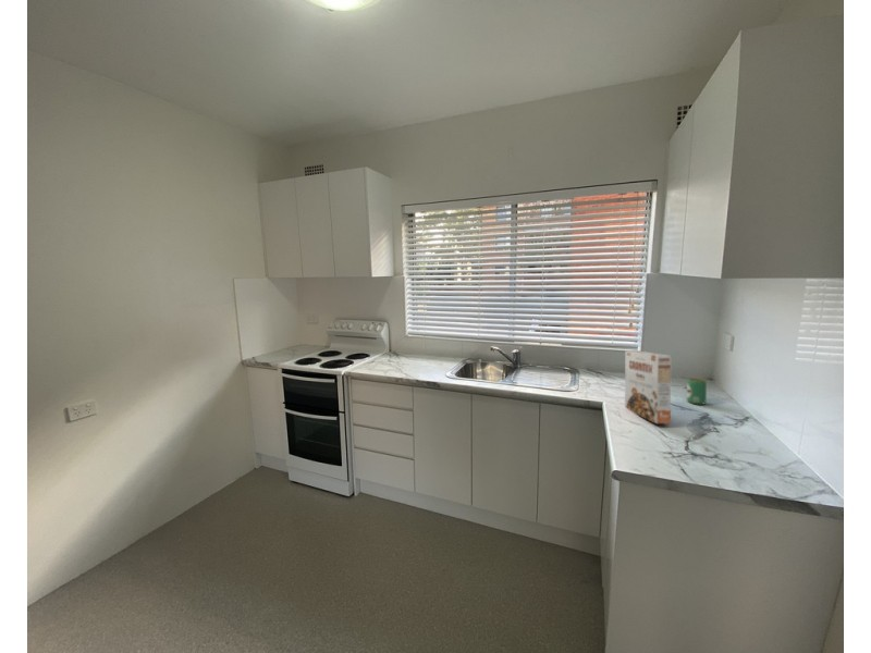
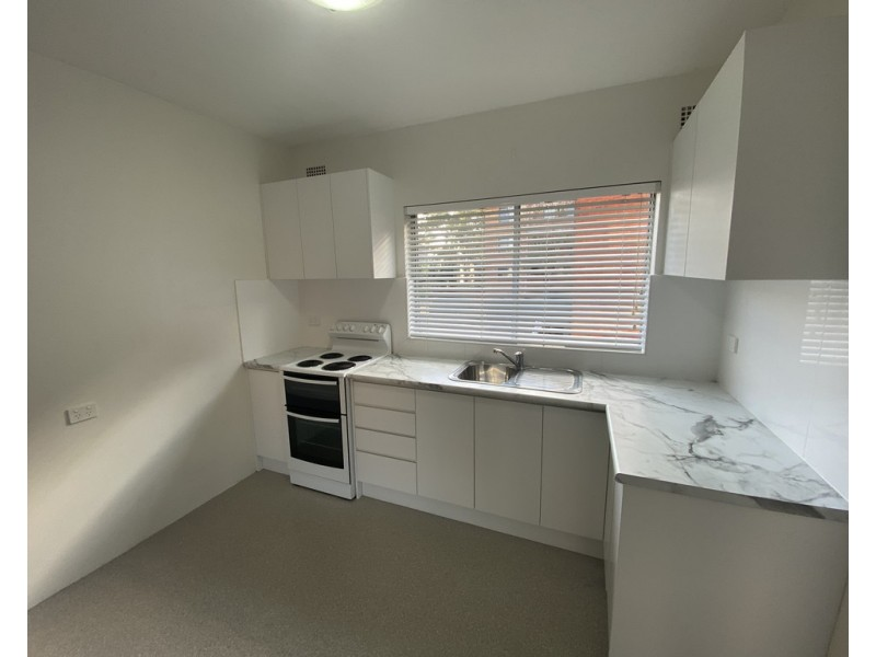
- cereal box [624,349,672,424]
- beverage can [686,378,708,405]
